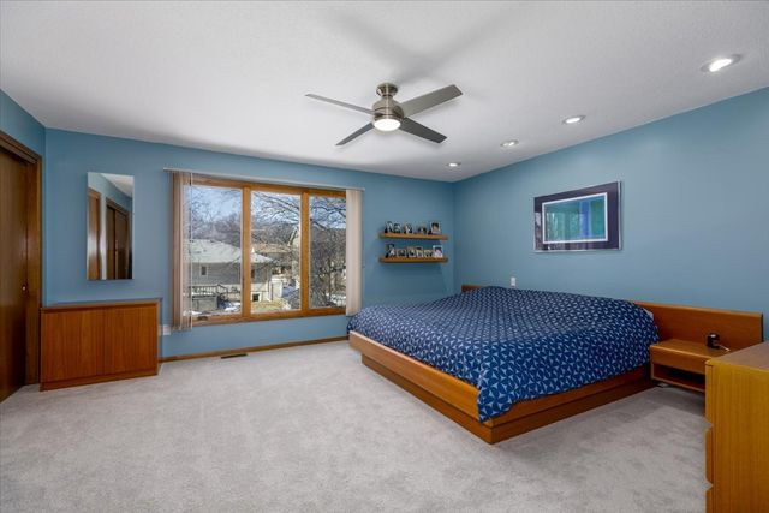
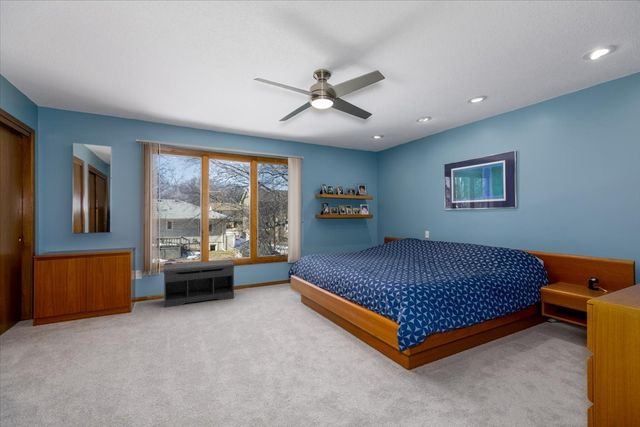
+ bench [162,259,235,309]
